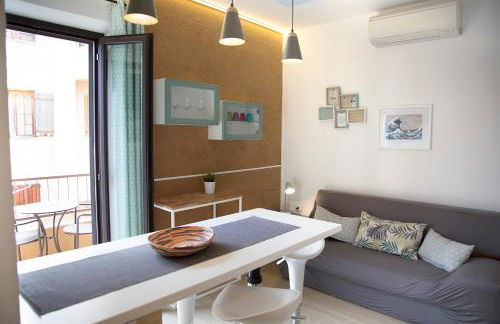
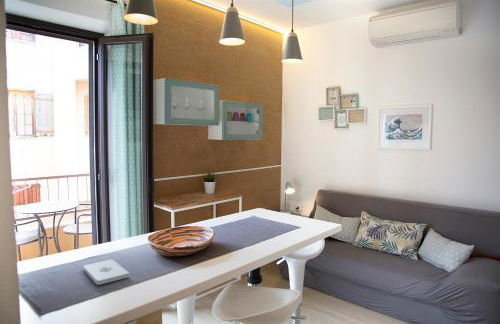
+ notepad [82,258,131,286]
